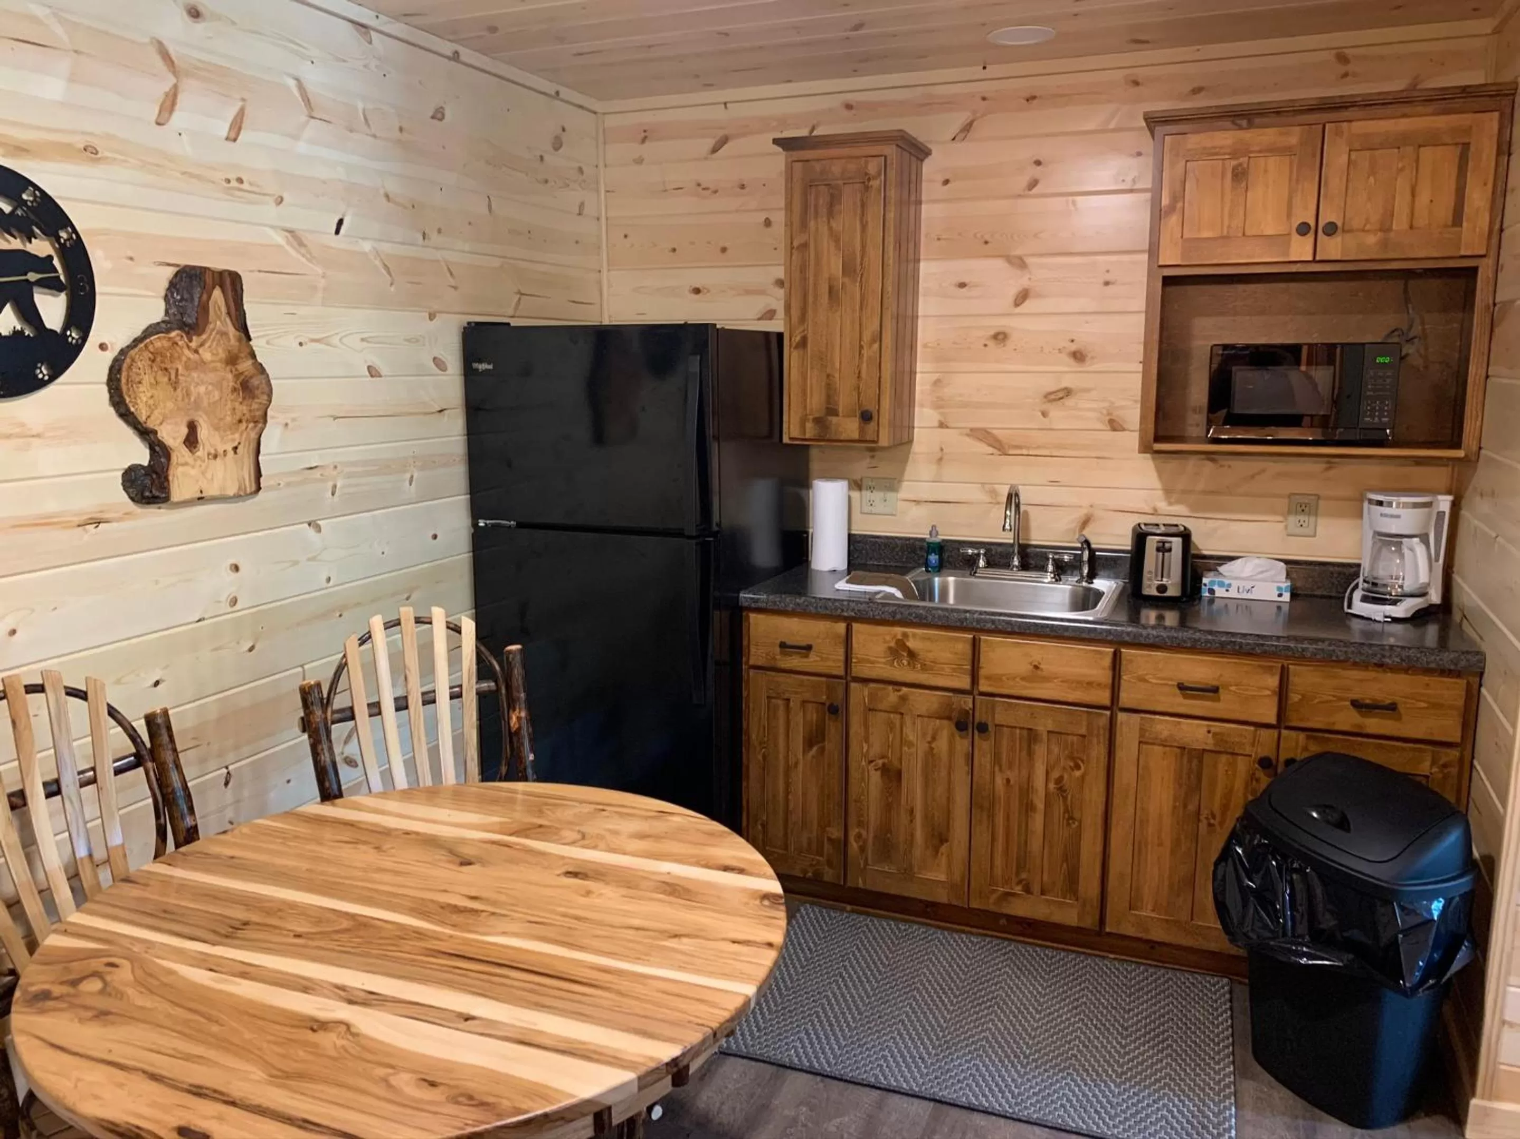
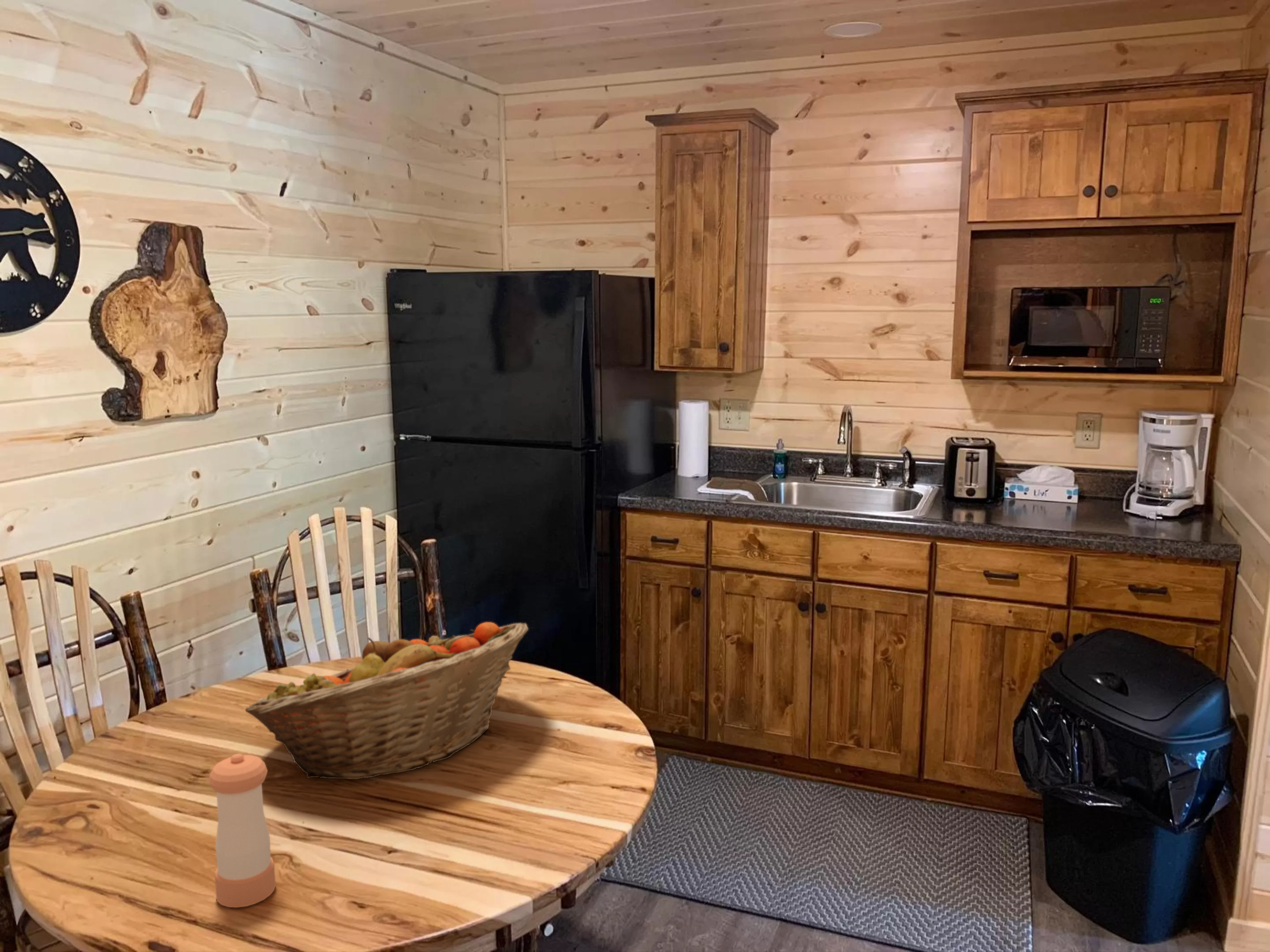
+ pepper shaker [208,753,276,908]
+ fruit basket [245,621,529,780]
